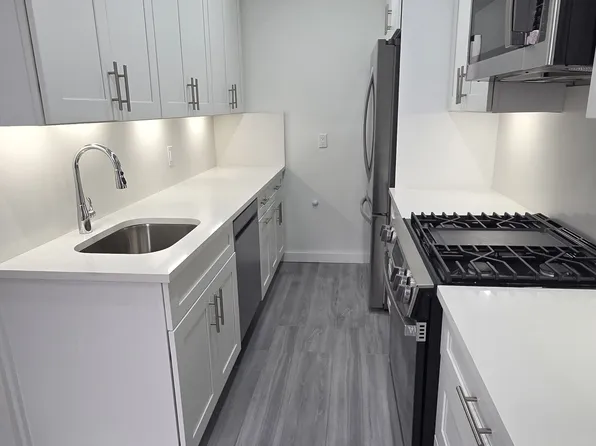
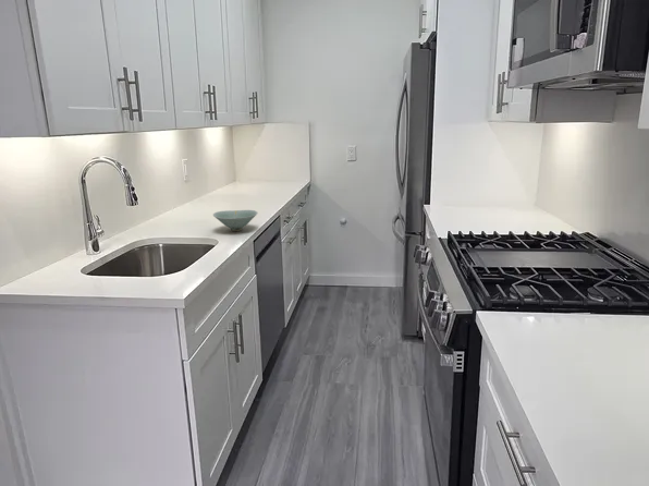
+ bowl [212,209,259,232]
